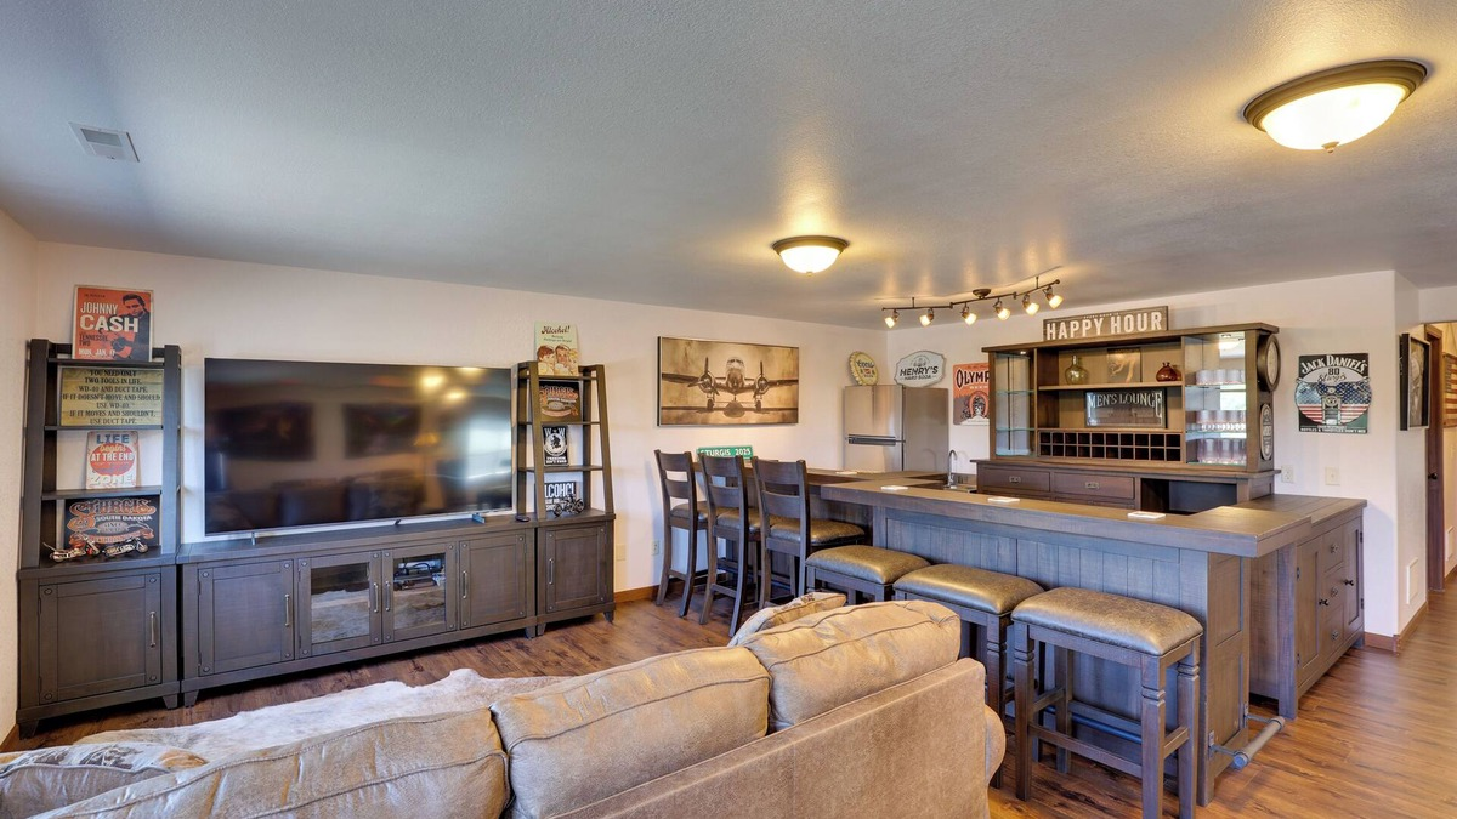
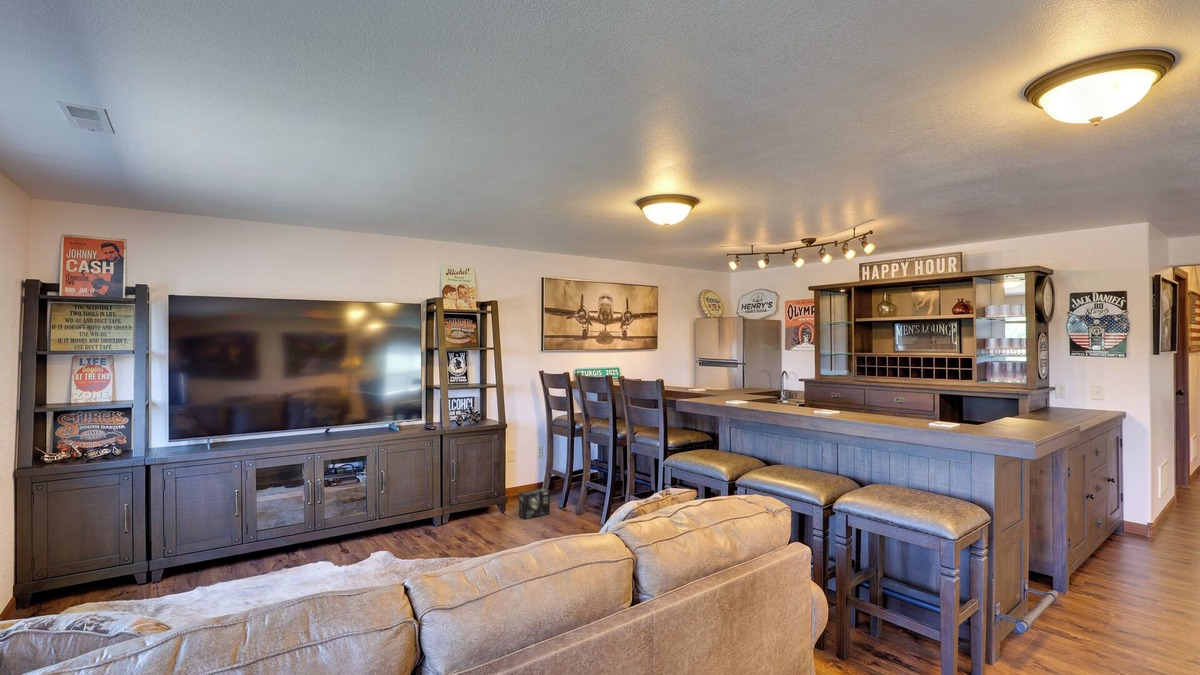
+ box [518,487,551,520]
